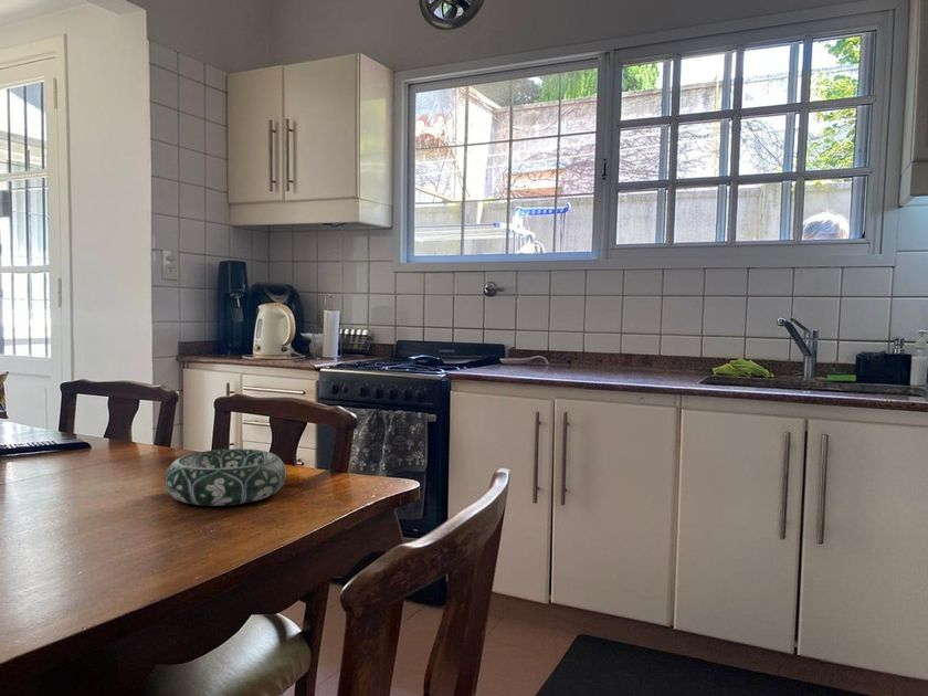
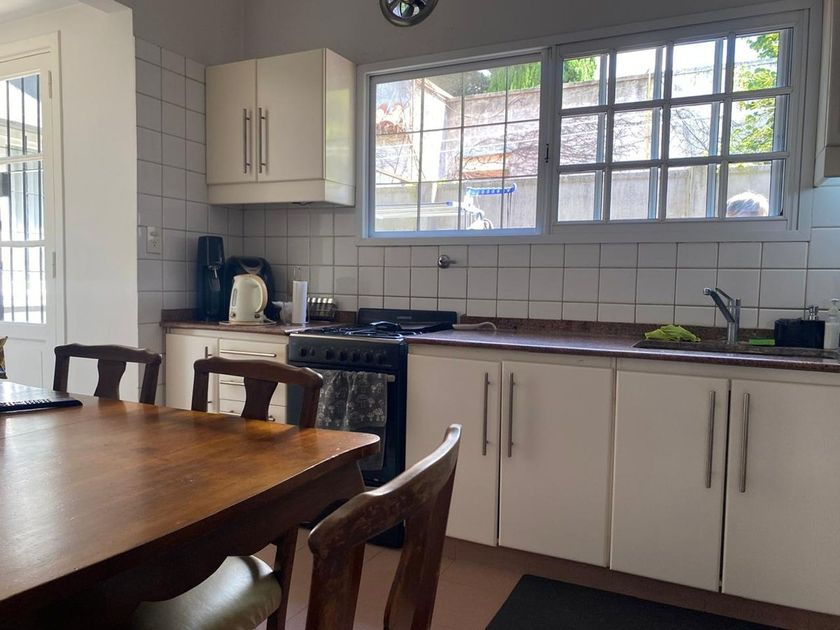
- decorative bowl [164,447,287,507]
